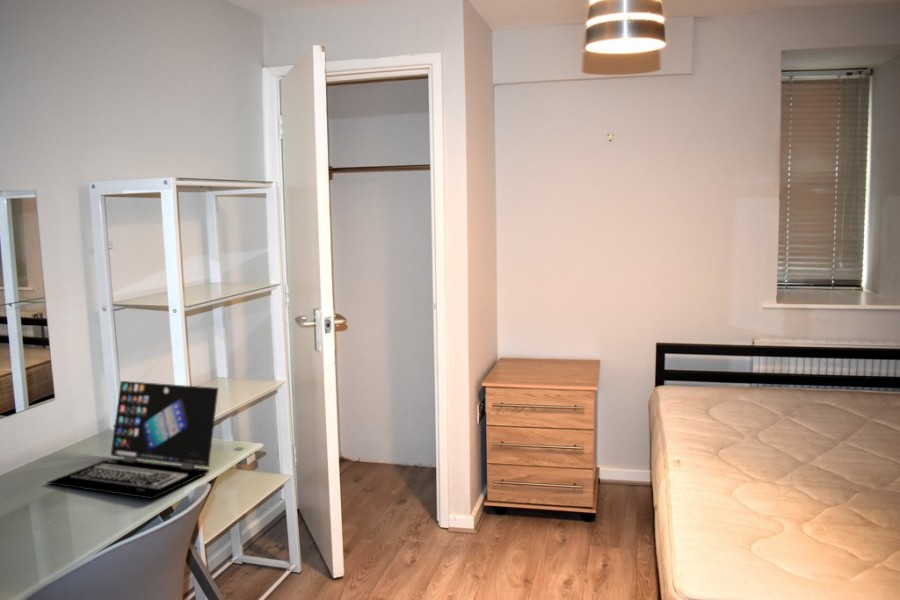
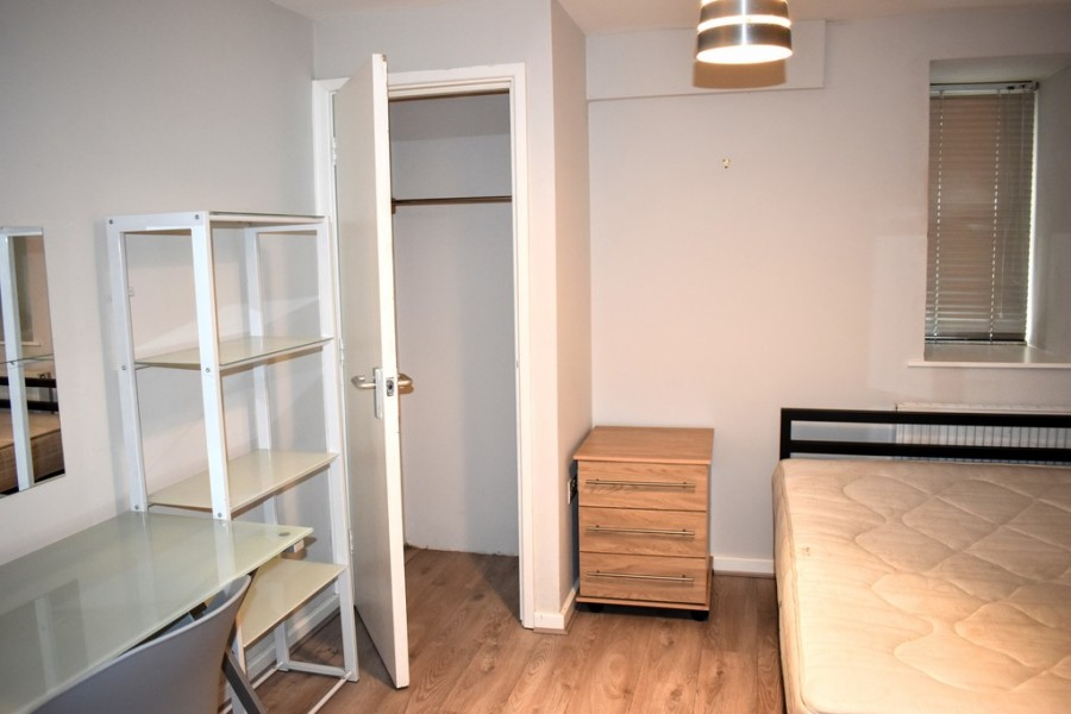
- laptop [45,380,219,500]
